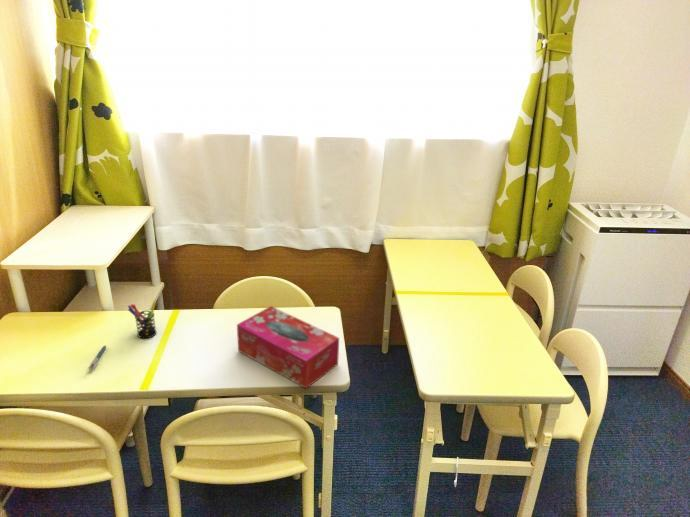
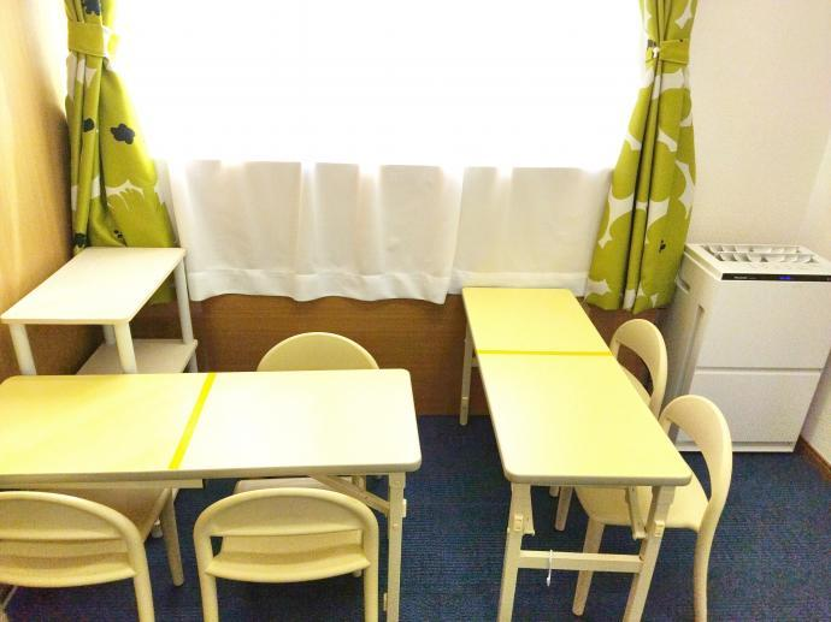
- pen holder [127,300,157,339]
- tissue box [236,305,340,389]
- pen [88,344,107,371]
